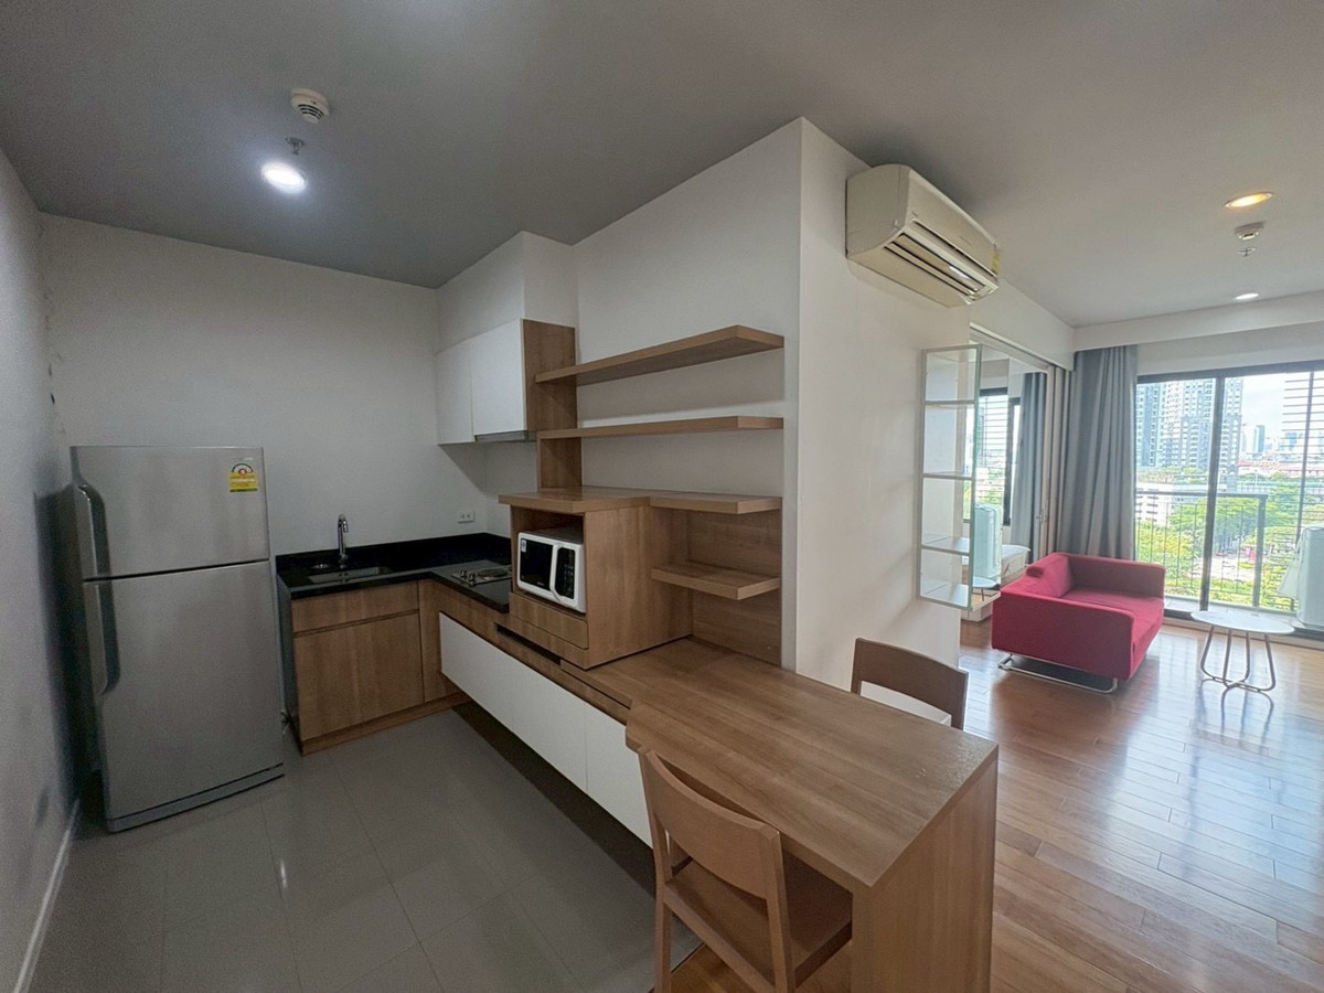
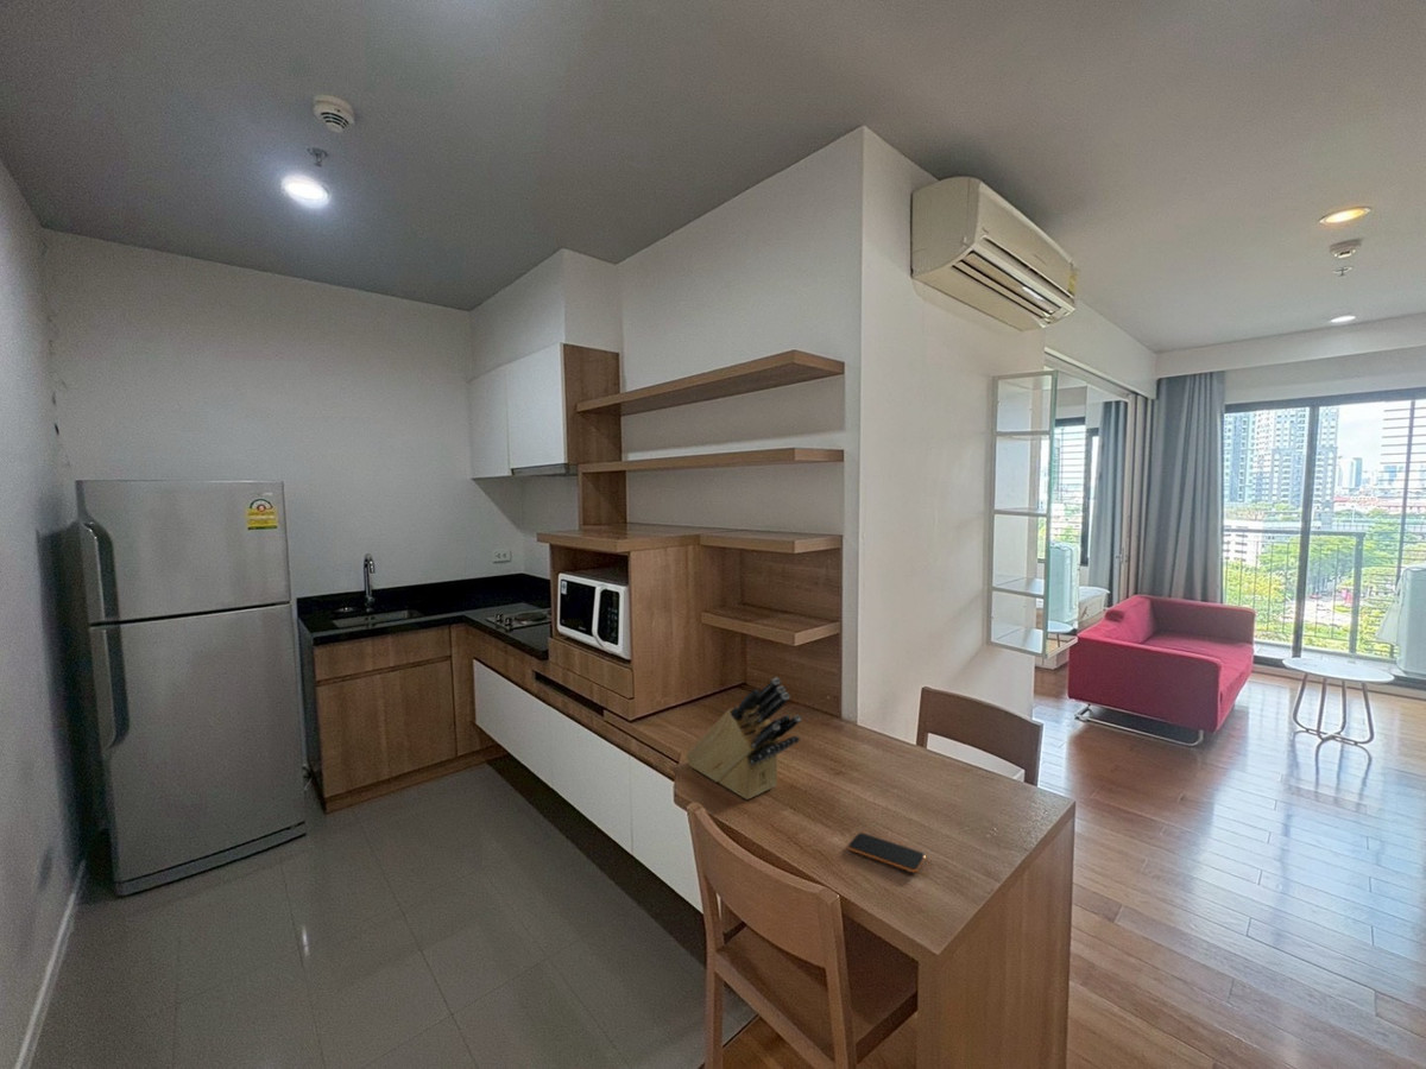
+ knife block [684,676,802,801]
+ smartphone [846,831,927,873]
